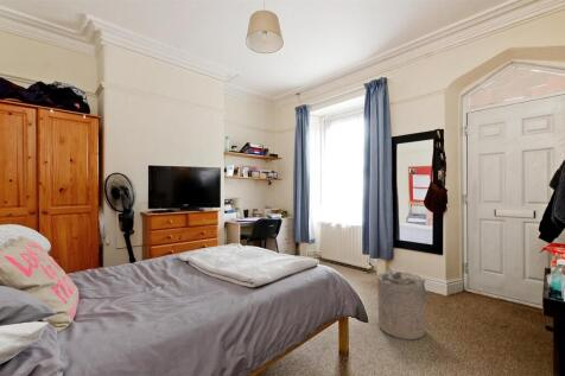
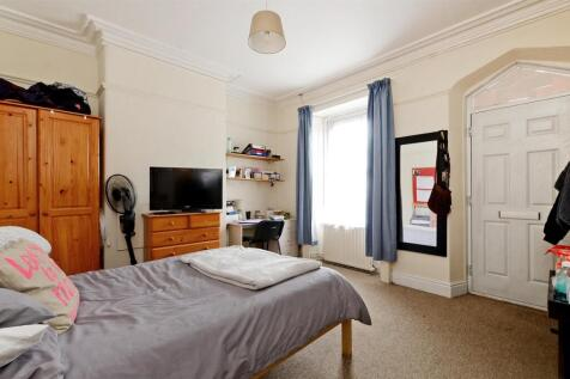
- laundry hamper [376,268,438,340]
